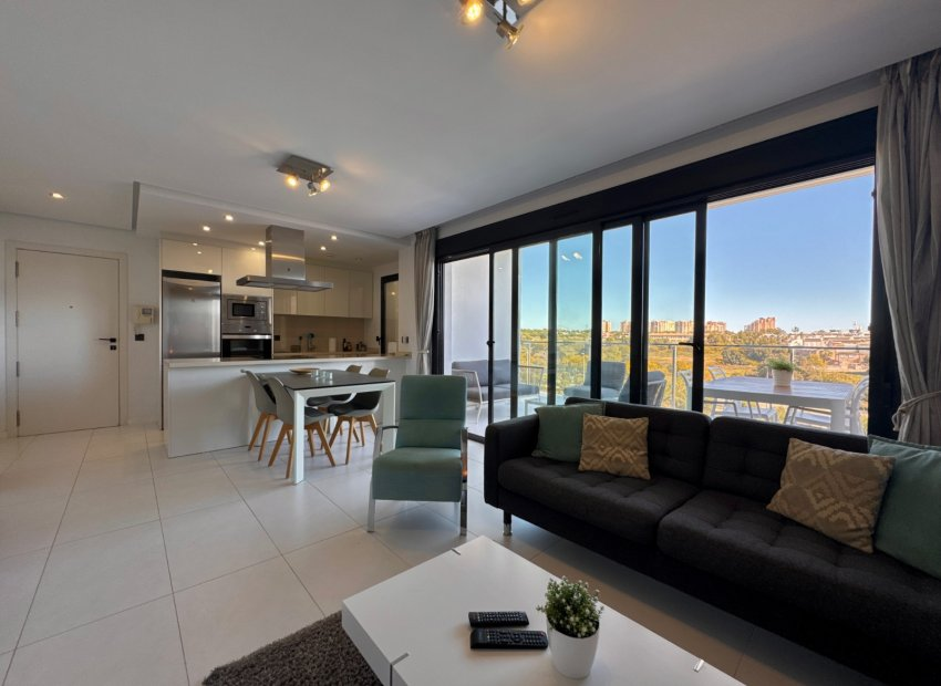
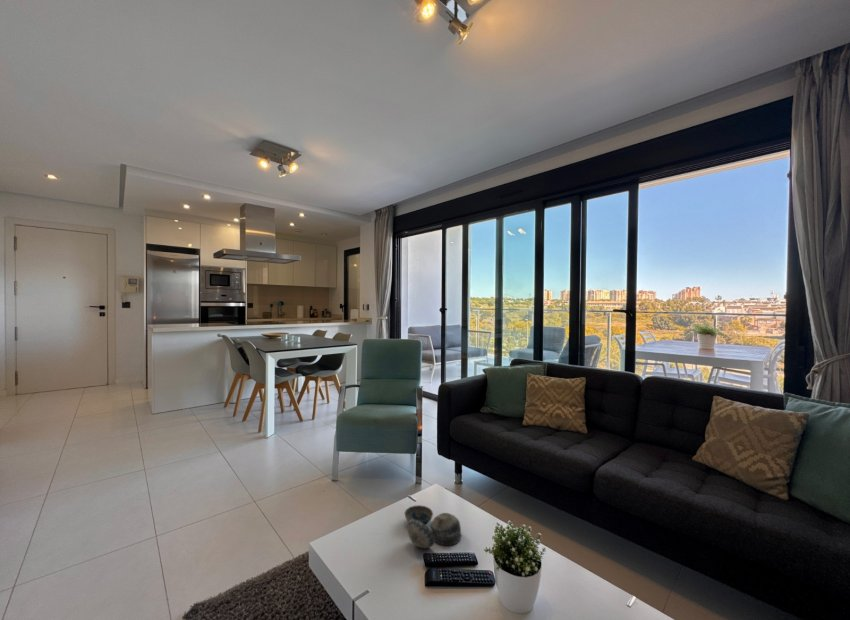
+ decorative bowl [404,504,462,549]
